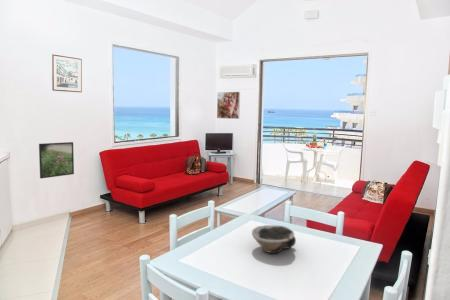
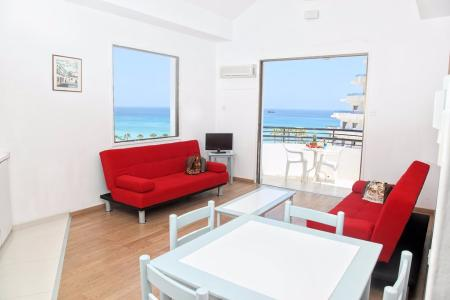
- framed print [38,141,75,179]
- bowl [251,224,297,254]
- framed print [216,91,241,120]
